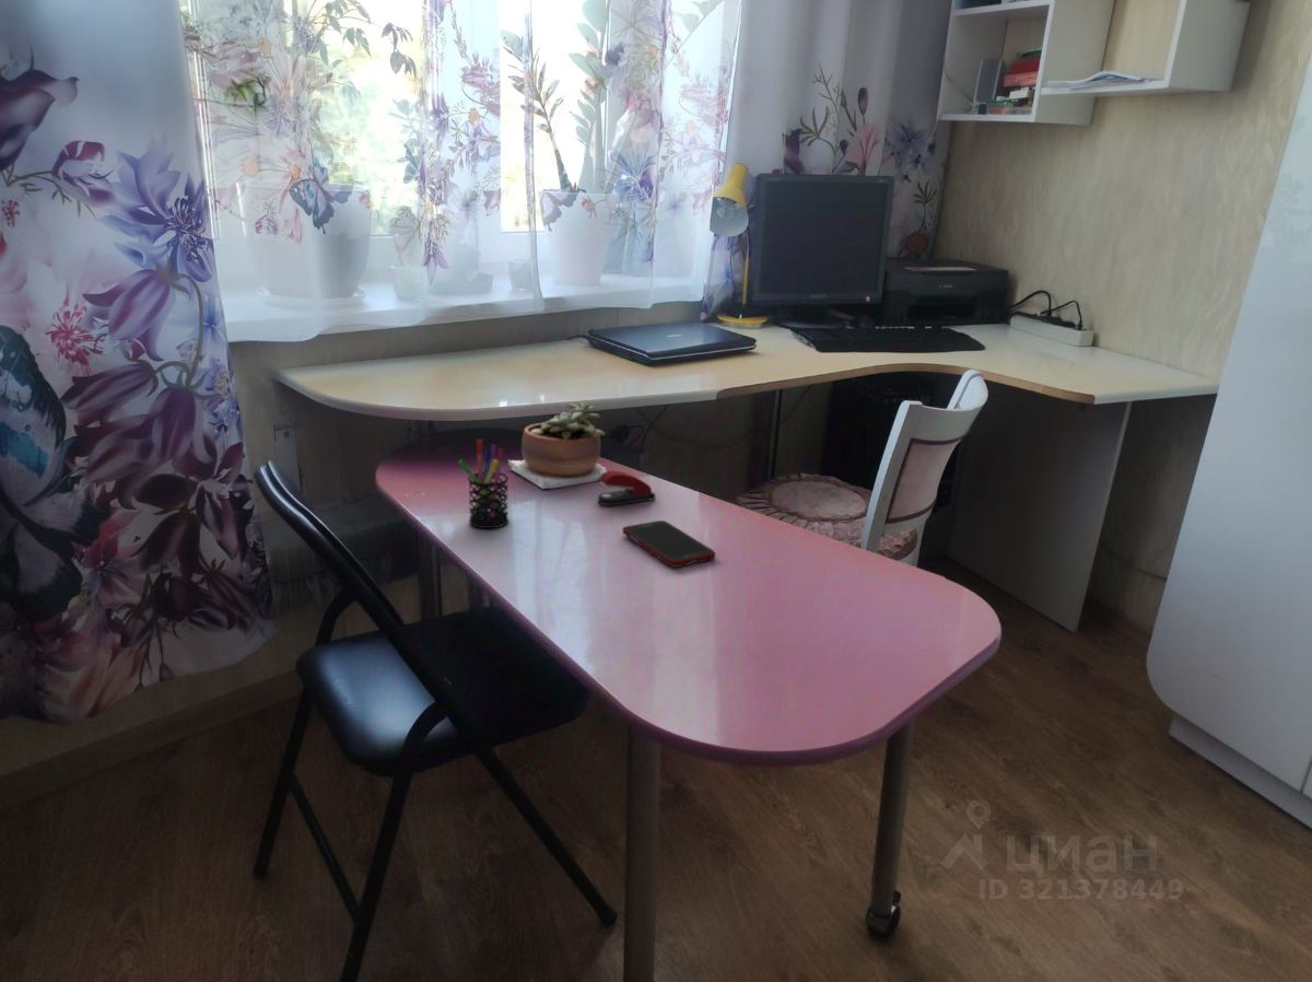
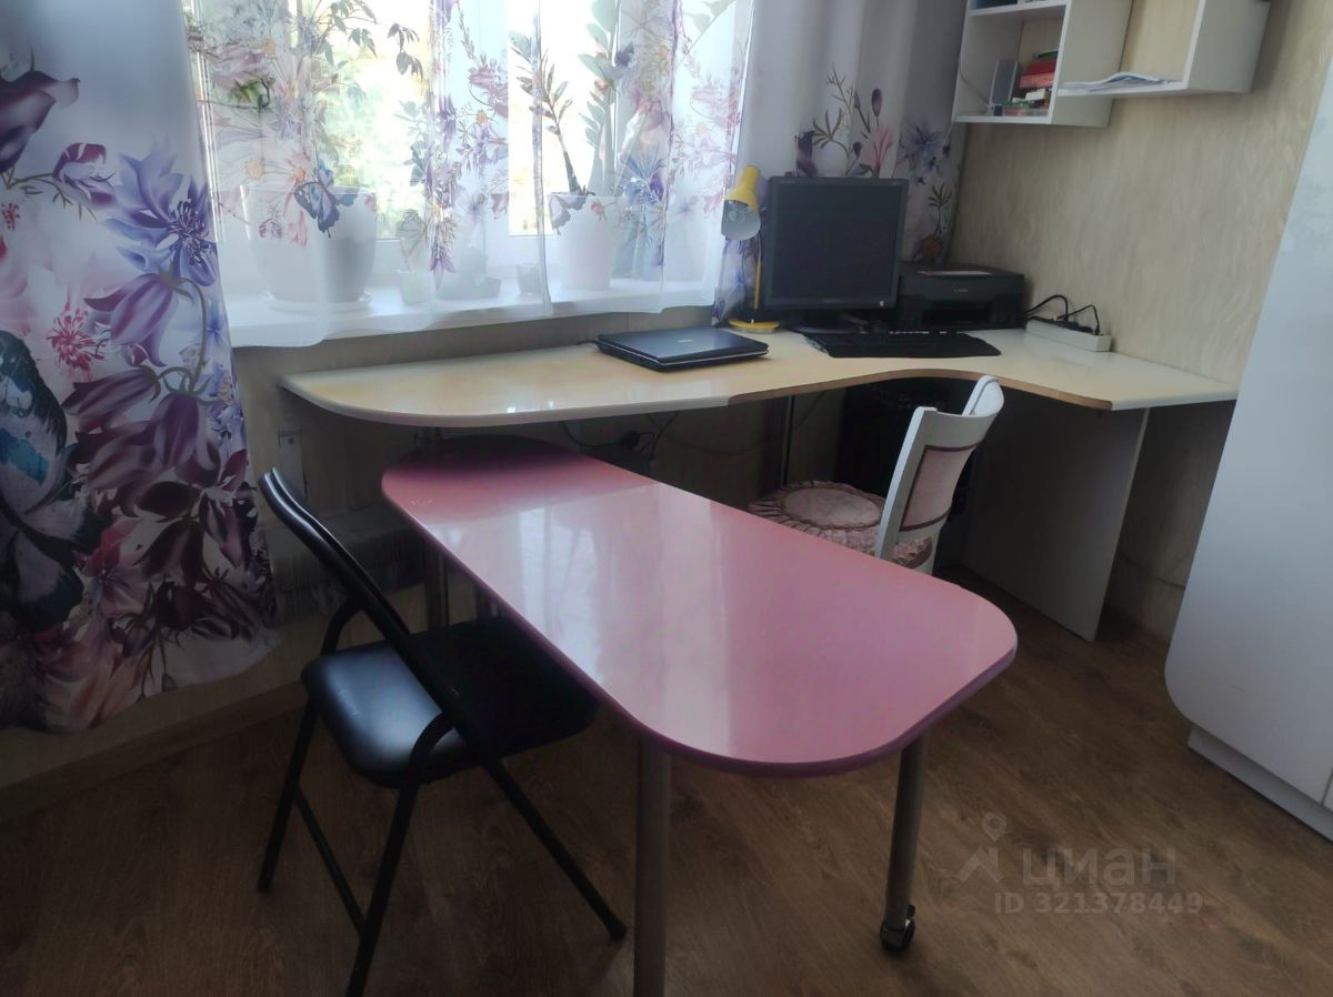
- pen holder [457,439,509,529]
- cell phone [622,519,717,569]
- succulent plant [507,401,608,490]
- stapler [597,469,656,506]
